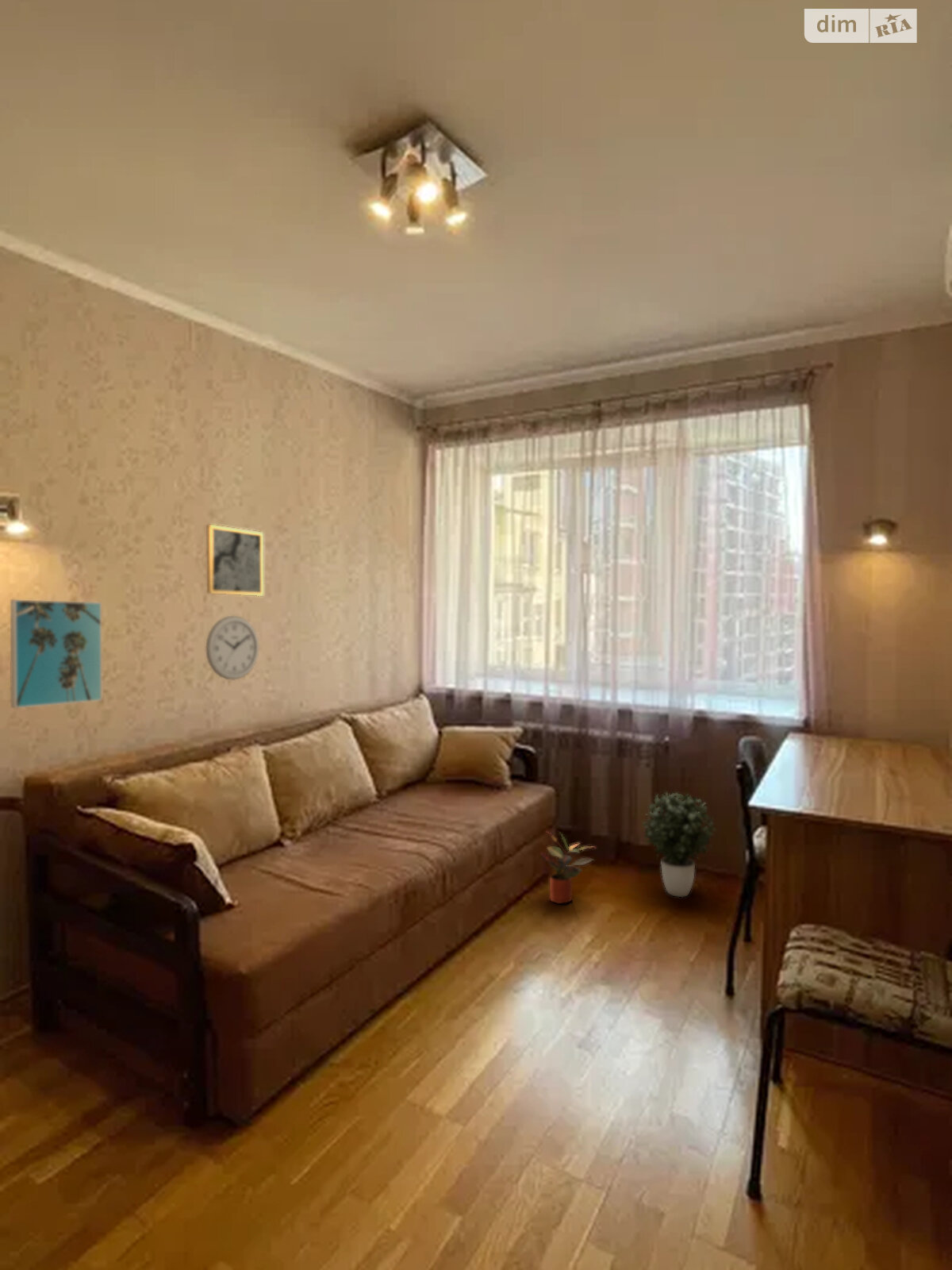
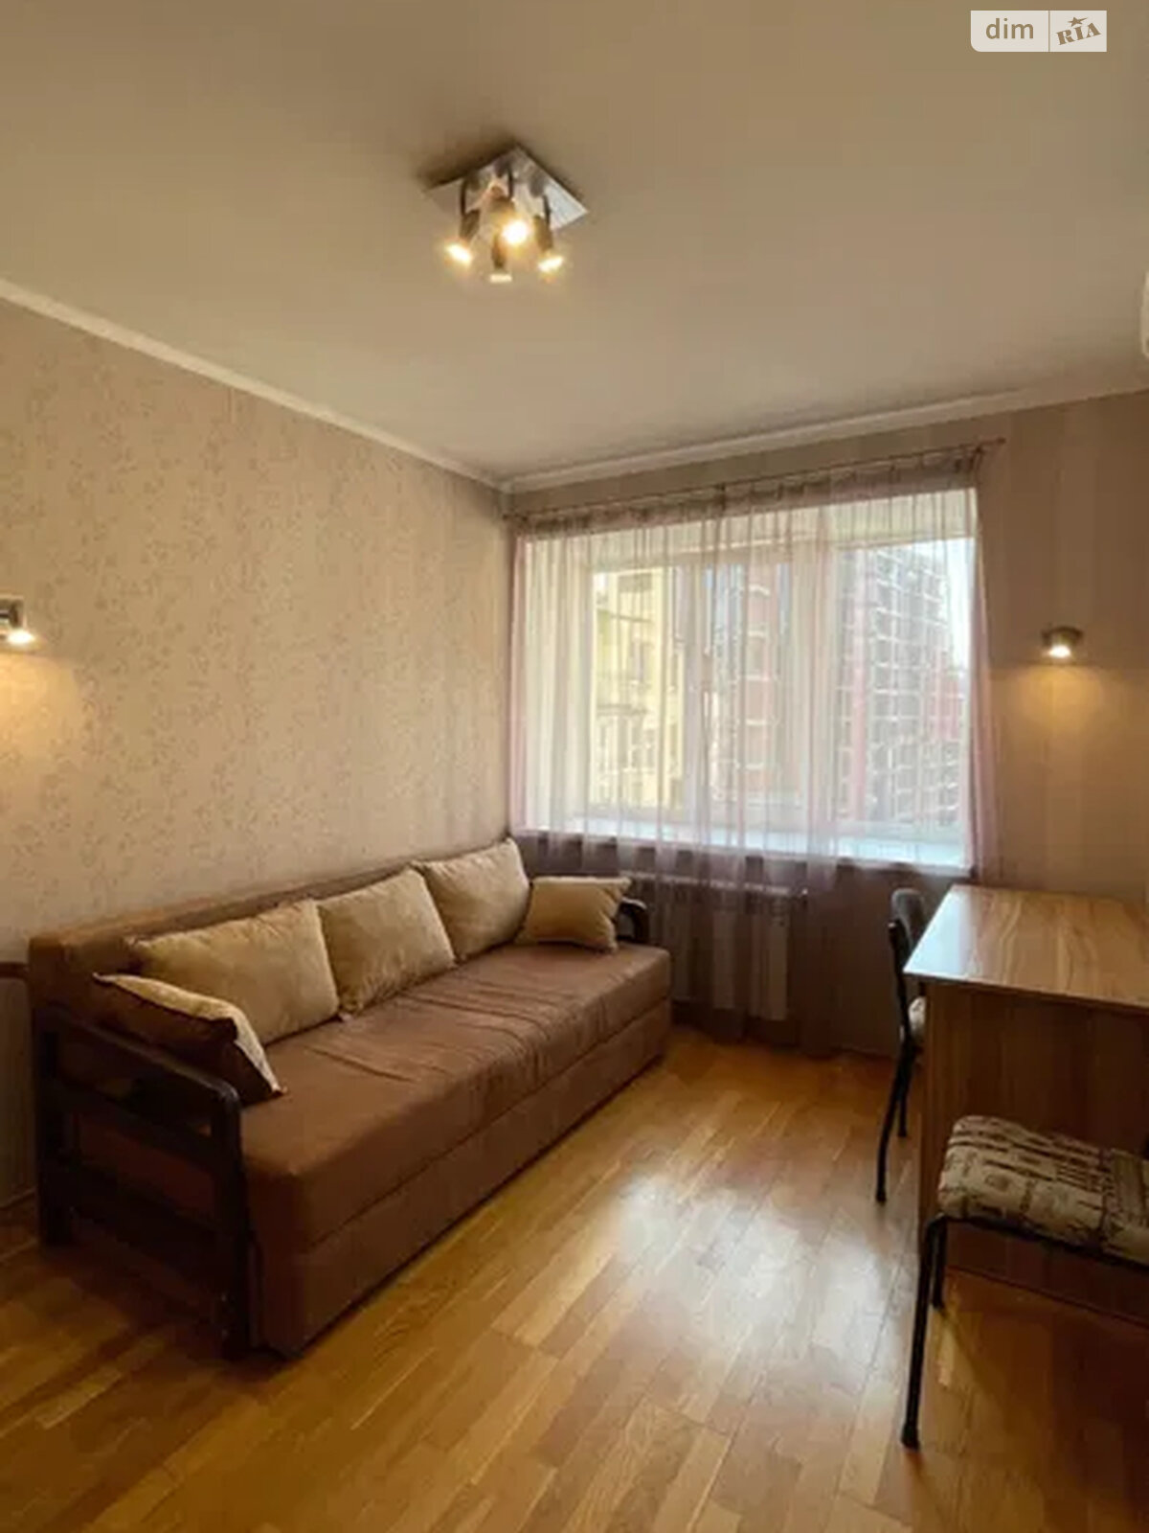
- wall art [206,524,264,597]
- potted plant [539,830,597,905]
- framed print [10,598,102,709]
- wall clock [205,615,259,681]
- potted plant [641,791,717,898]
